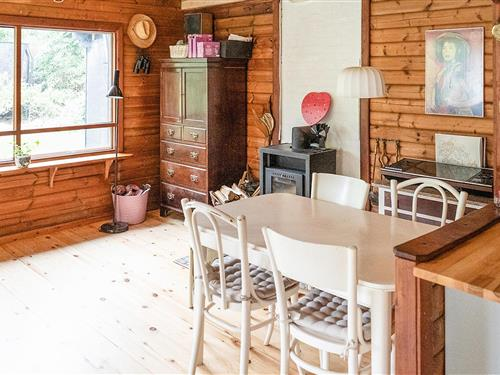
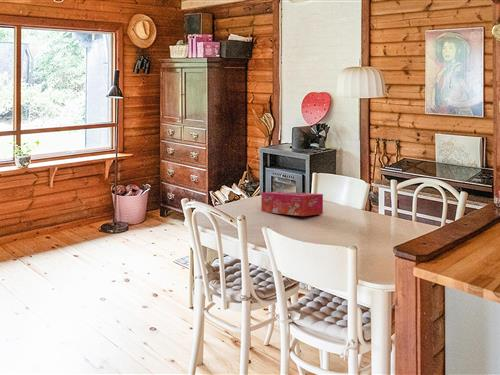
+ tissue box [260,190,324,217]
